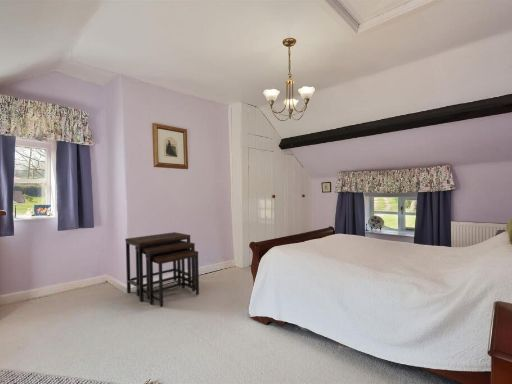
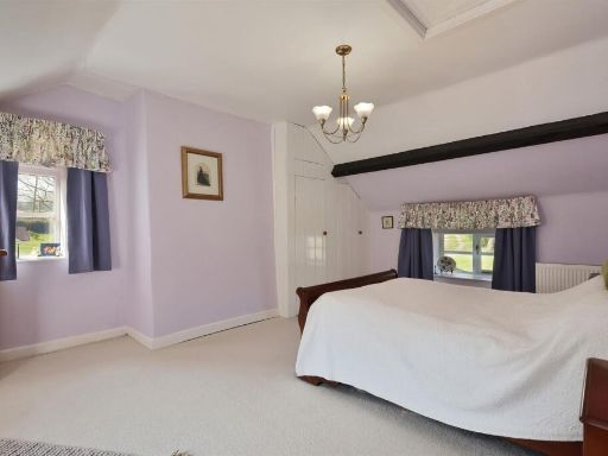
- desk [124,231,200,308]
